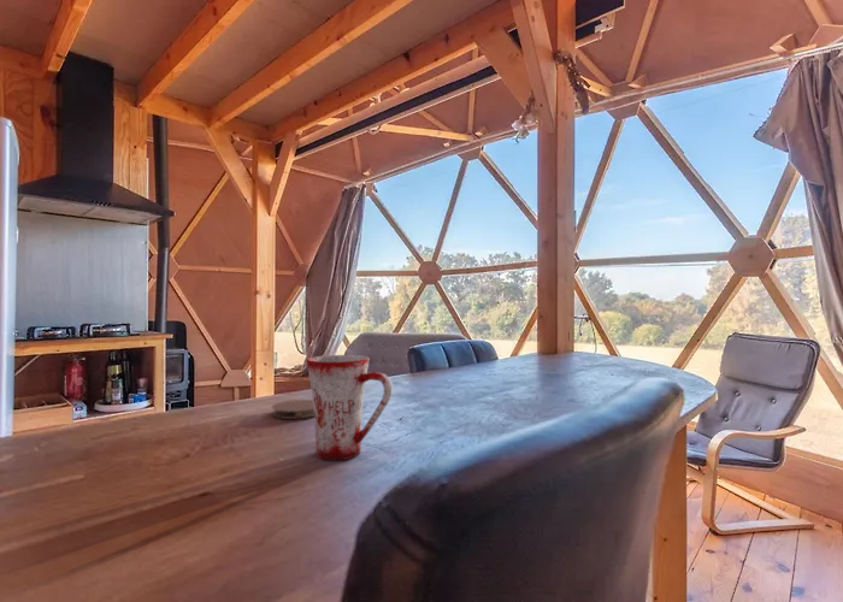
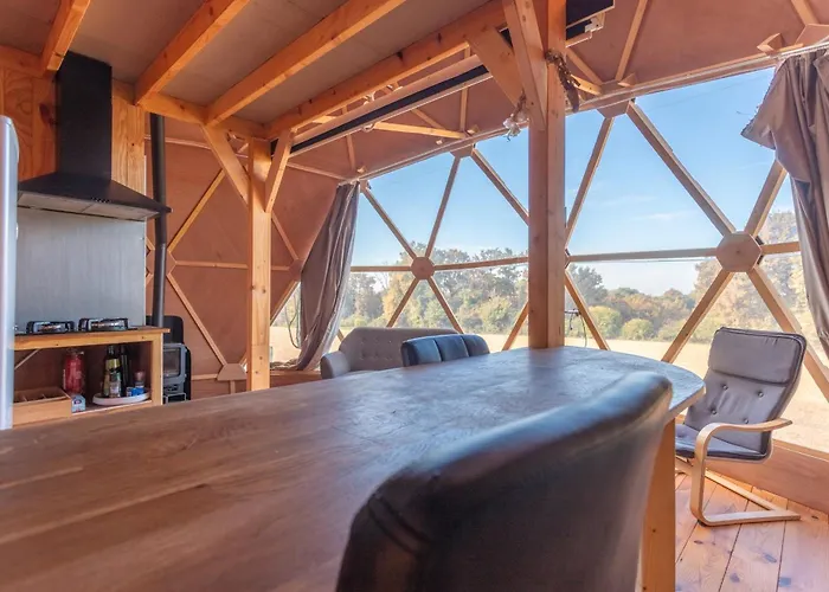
- mug [305,354,394,461]
- coaster [271,399,314,420]
